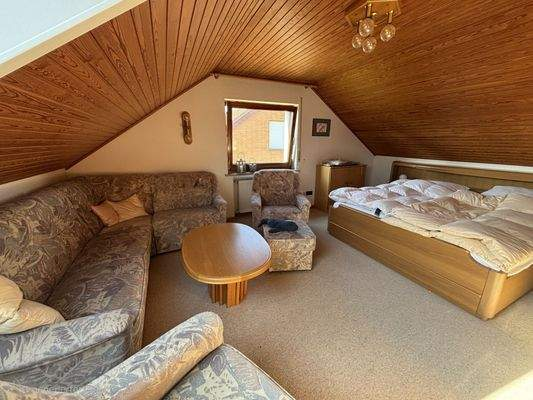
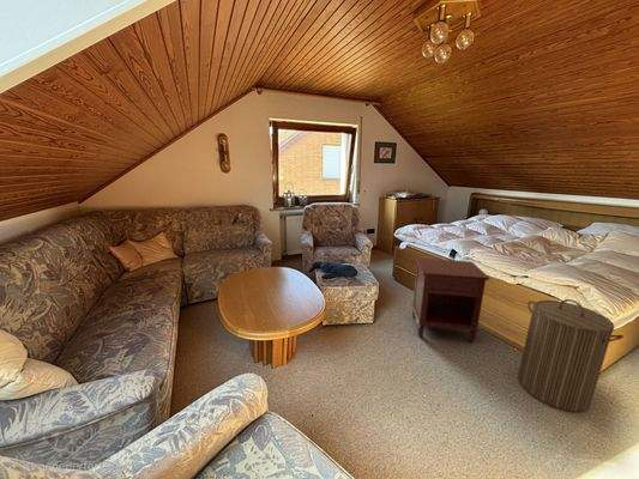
+ nightstand [410,257,492,344]
+ laundry hamper [517,298,625,412]
